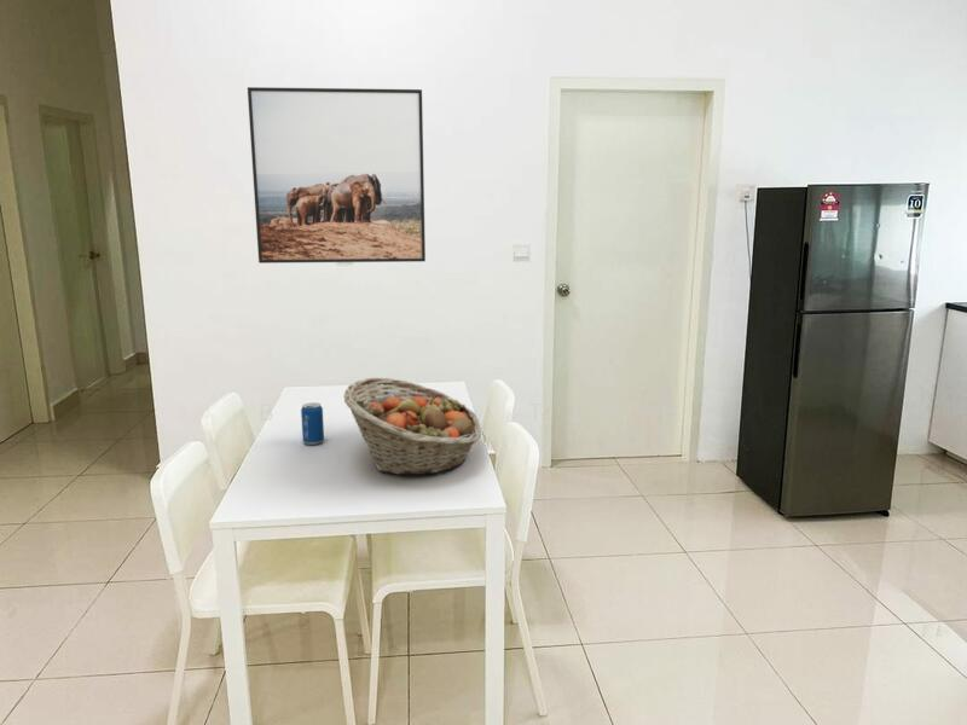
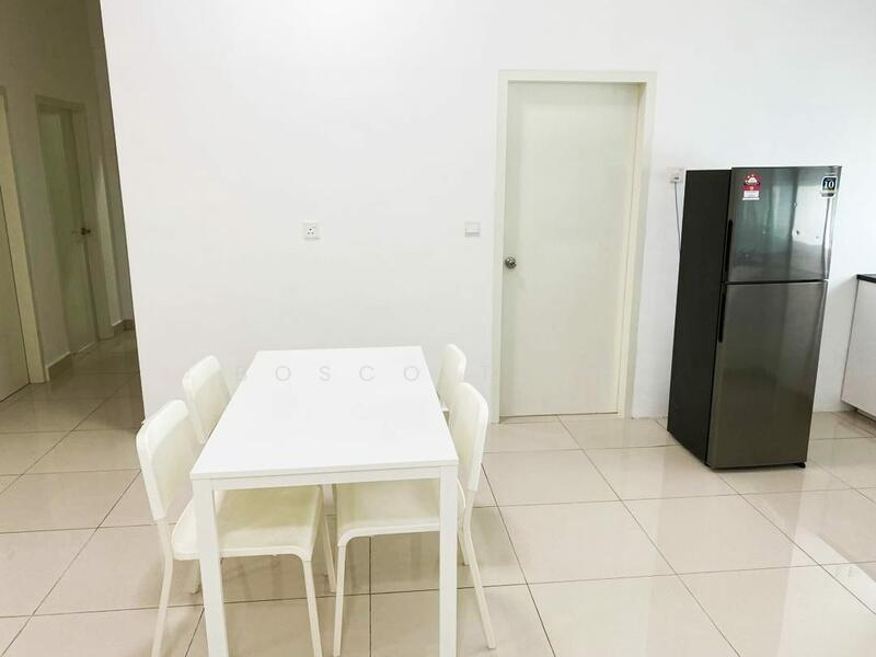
- beverage can [300,401,325,446]
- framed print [247,86,427,265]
- fruit basket [342,377,482,476]
